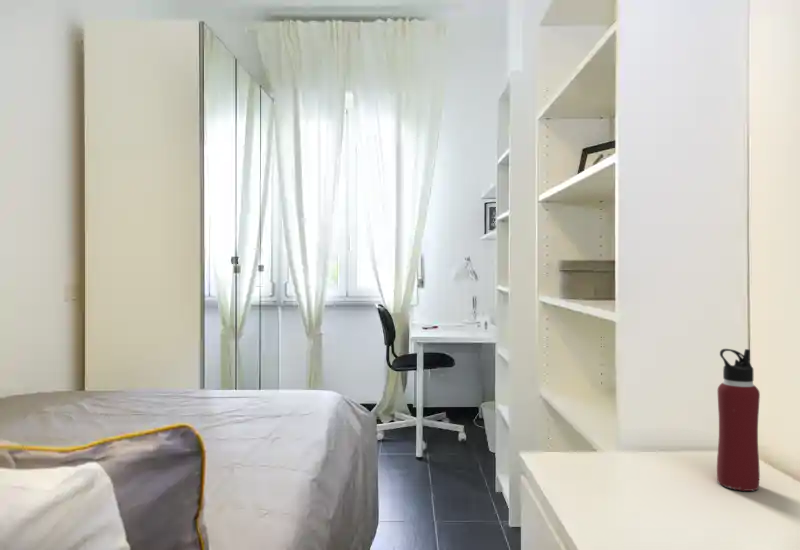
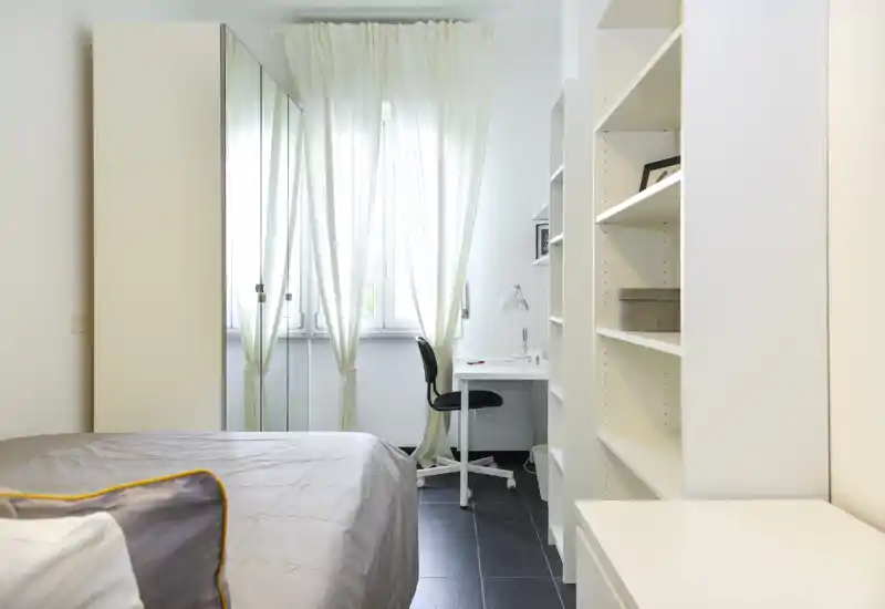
- water bottle [716,348,761,492]
